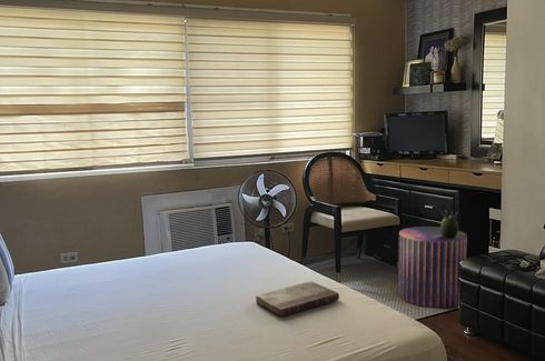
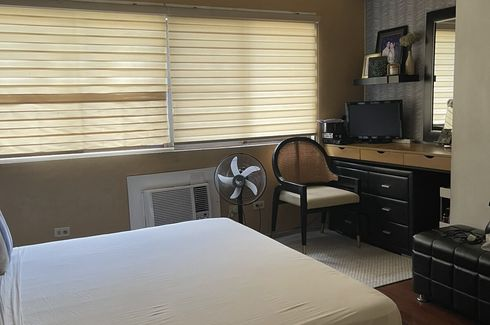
- succulent plant [439,209,459,239]
- book [255,280,340,318]
- stool [397,225,468,309]
